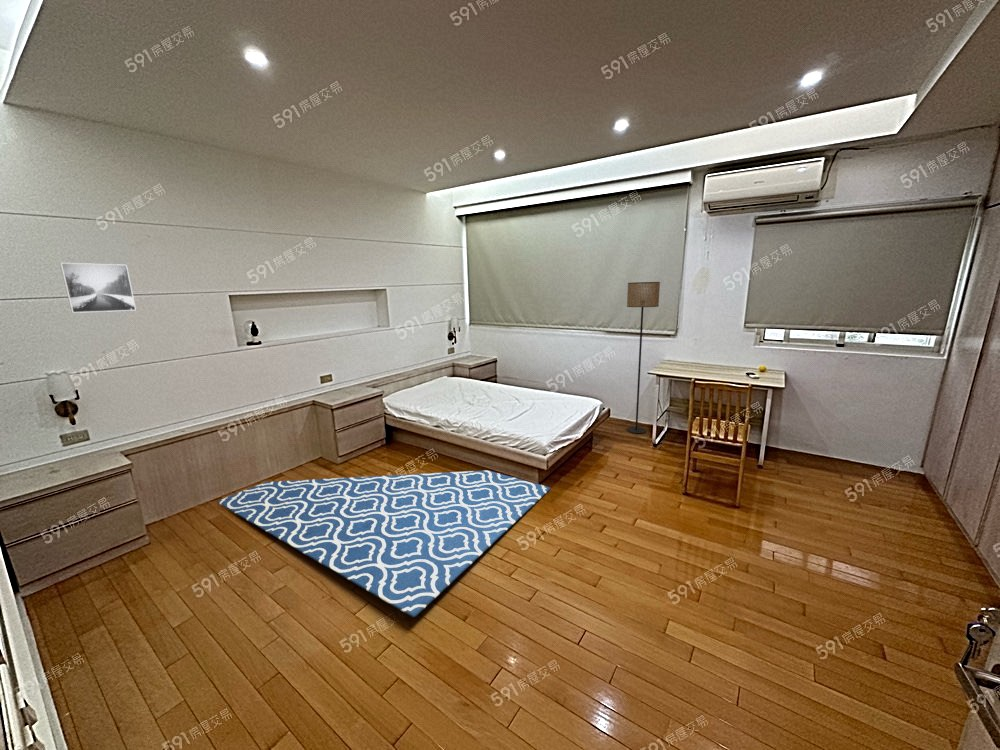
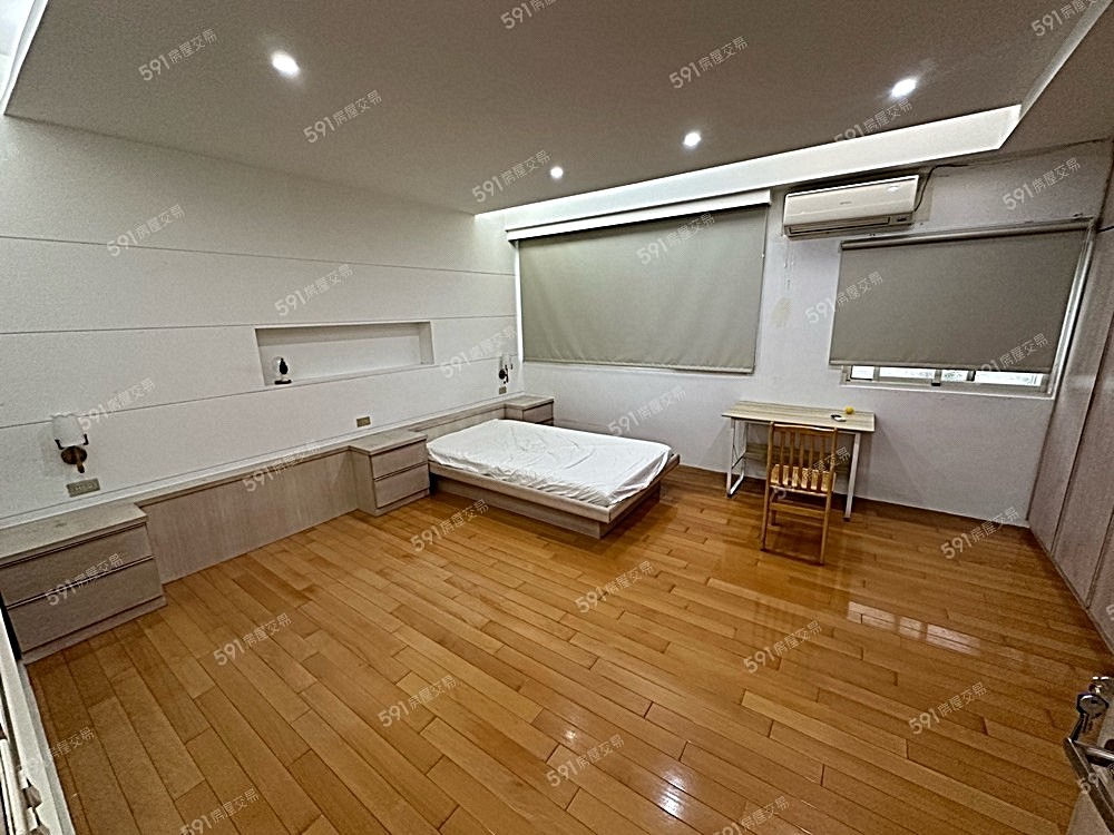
- floor lamp [626,281,661,435]
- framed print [59,262,137,314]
- rug [216,470,551,618]
